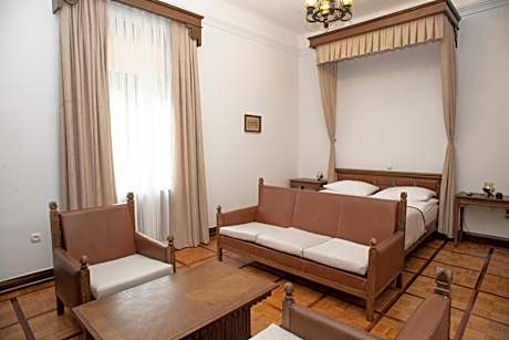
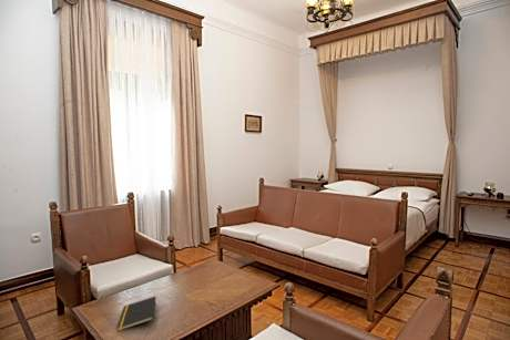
+ notepad [115,296,157,332]
